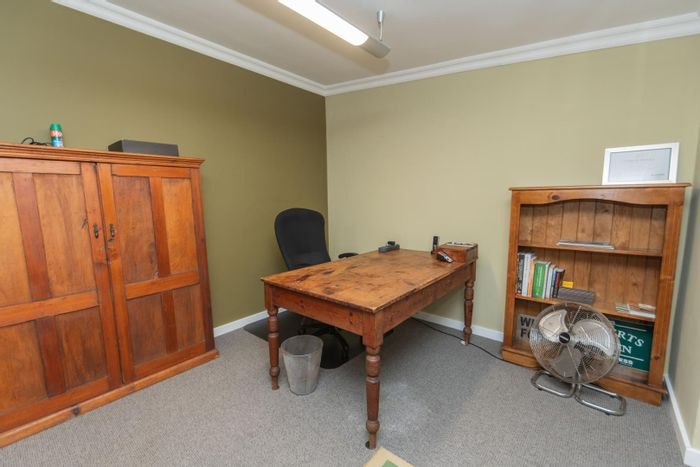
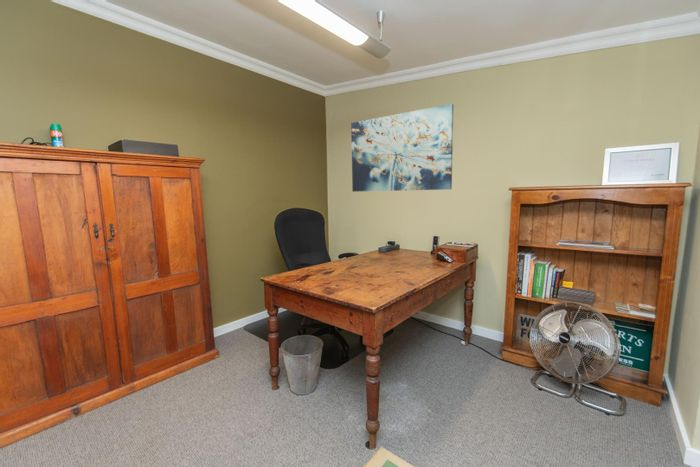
+ wall art [350,103,454,193]
